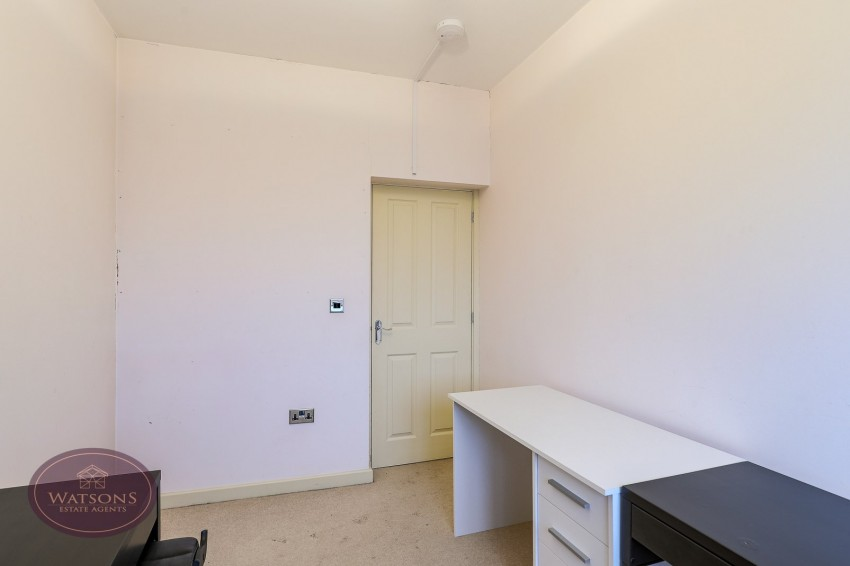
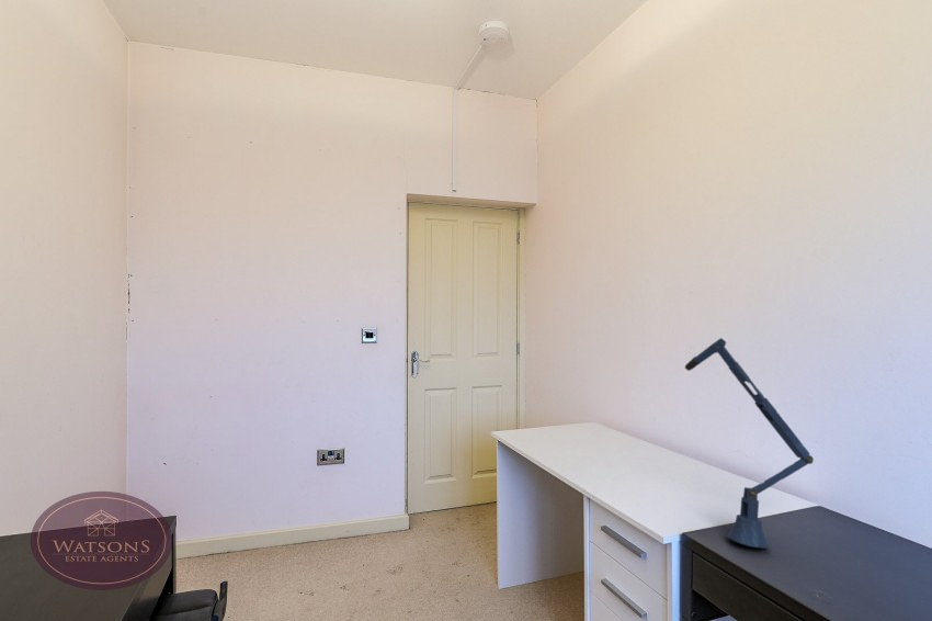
+ desk lamp [684,337,815,550]
